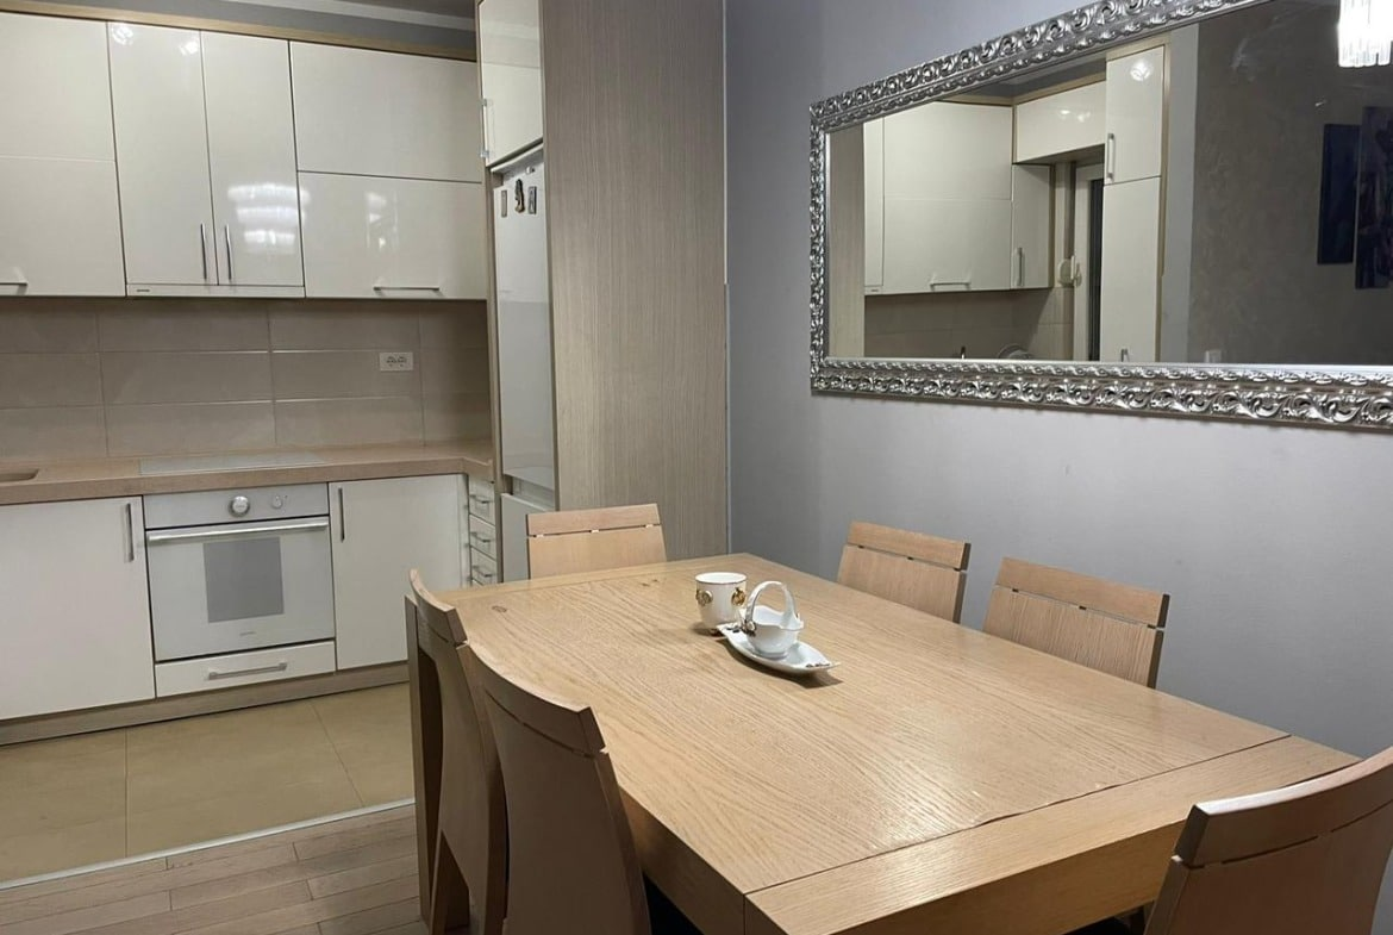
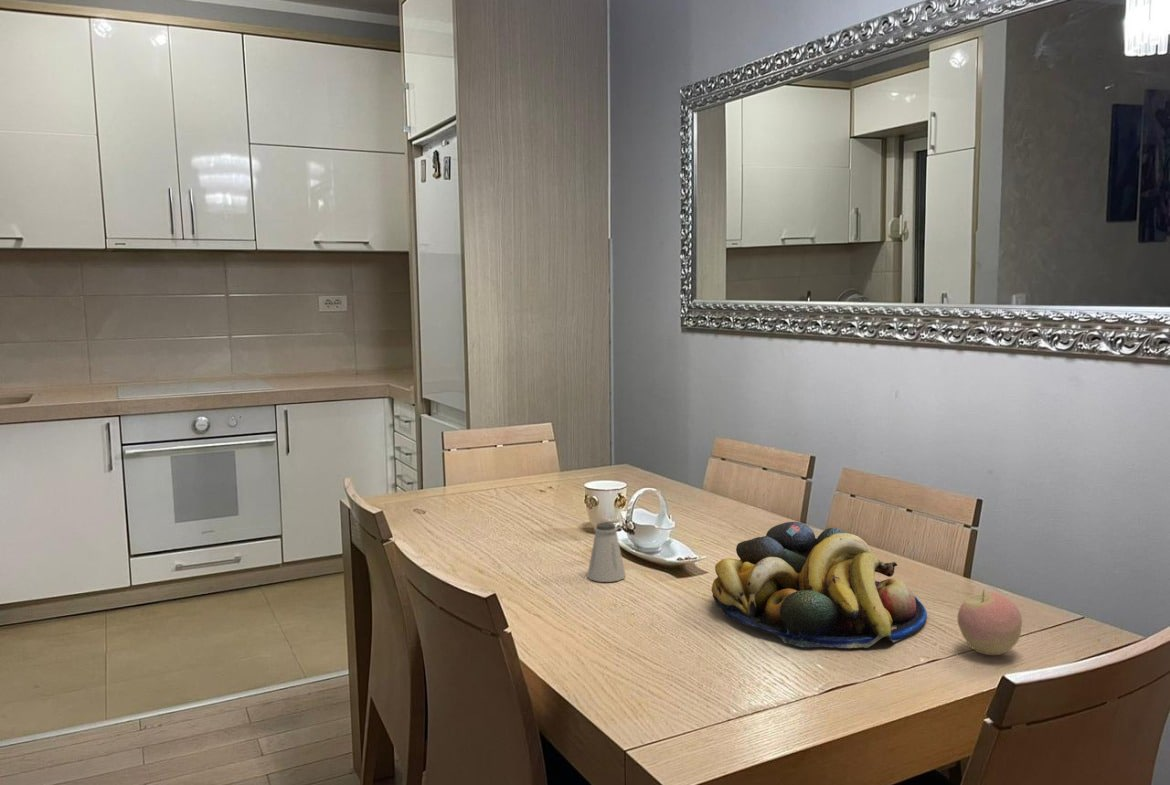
+ fruit bowl [711,521,928,649]
+ apple [957,589,1023,656]
+ saltshaker [586,521,627,583]
